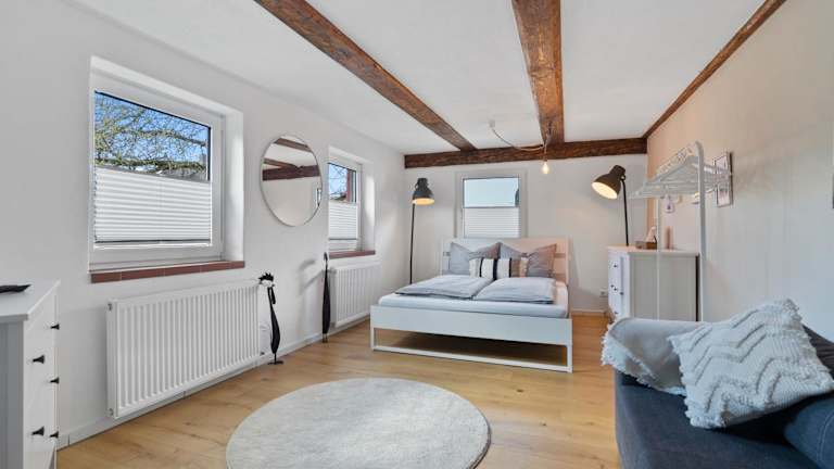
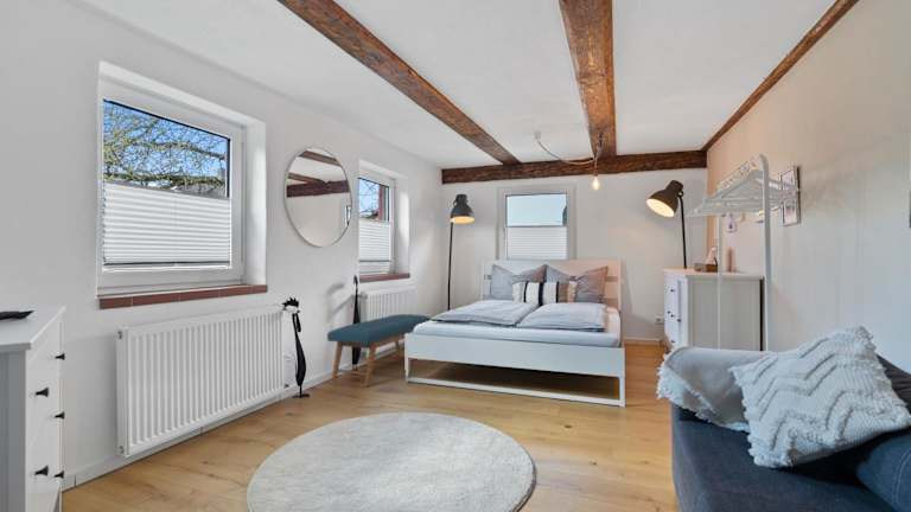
+ bench [326,313,432,388]
